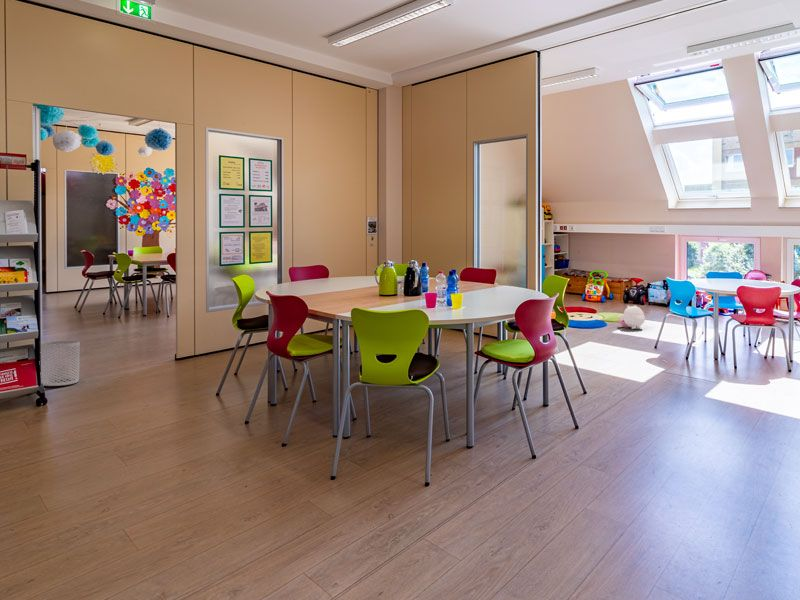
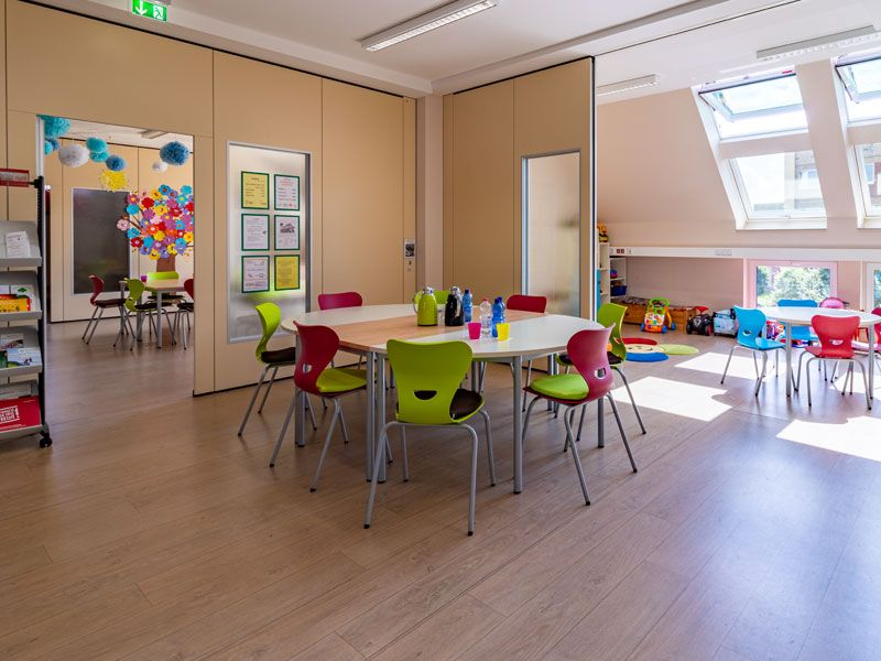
- waste bin [40,340,81,387]
- plush toy [617,304,646,330]
